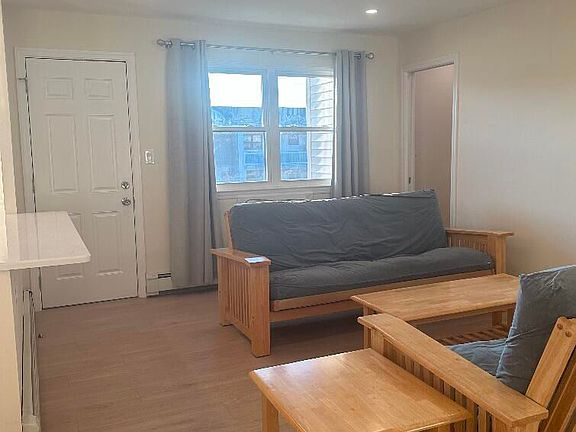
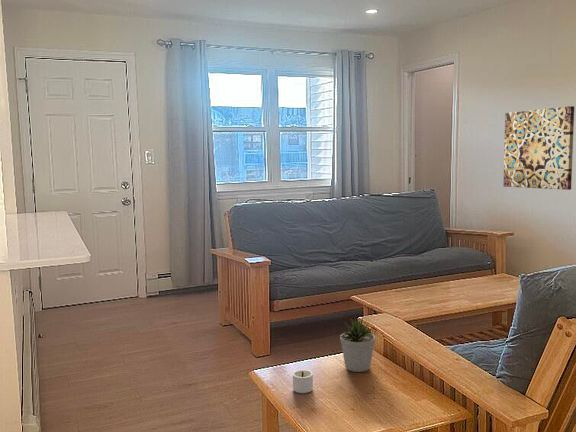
+ potted plant [337,316,376,373]
+ candle [292,369,314,394]
+ wall art [502,105,575,191]
